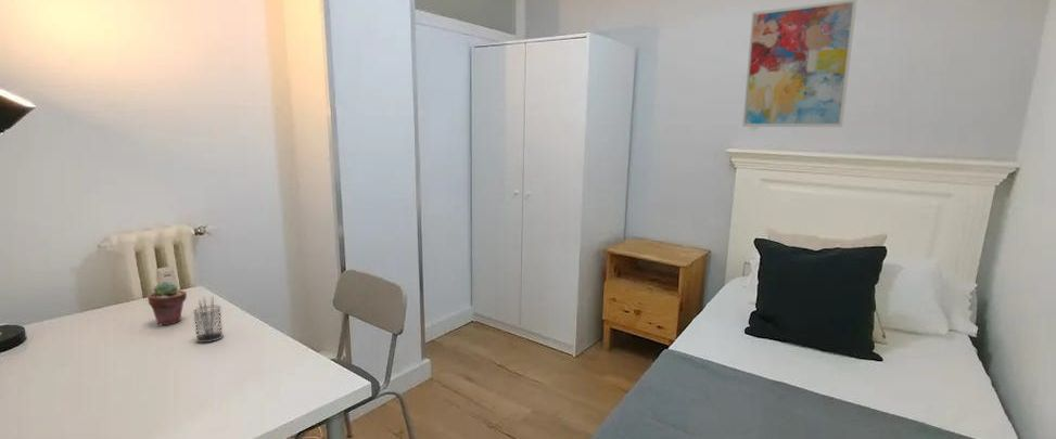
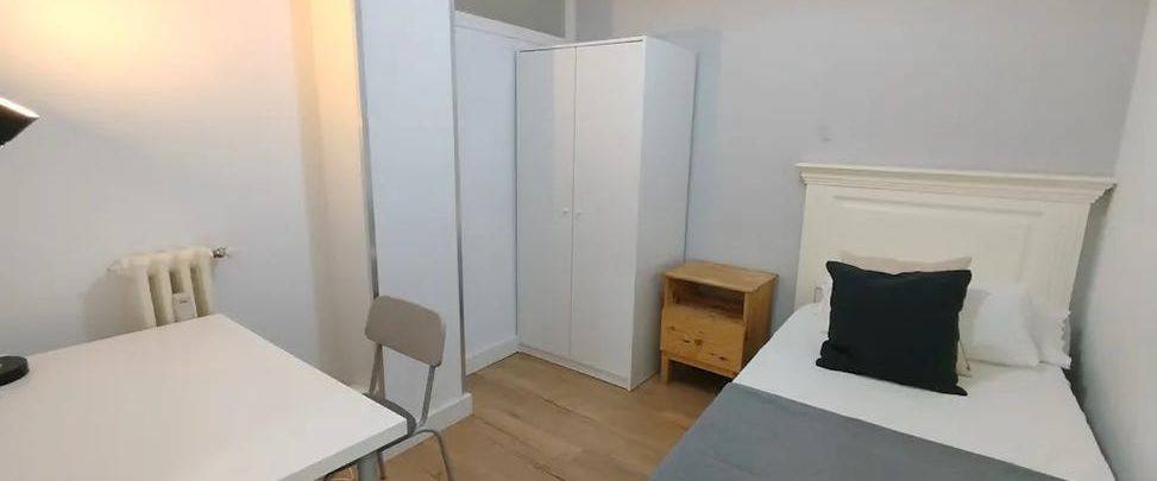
- potted succulent [147,281,188,326]
- pencil holder [192,296,225,344]
- wall art [741,0,858,128]
